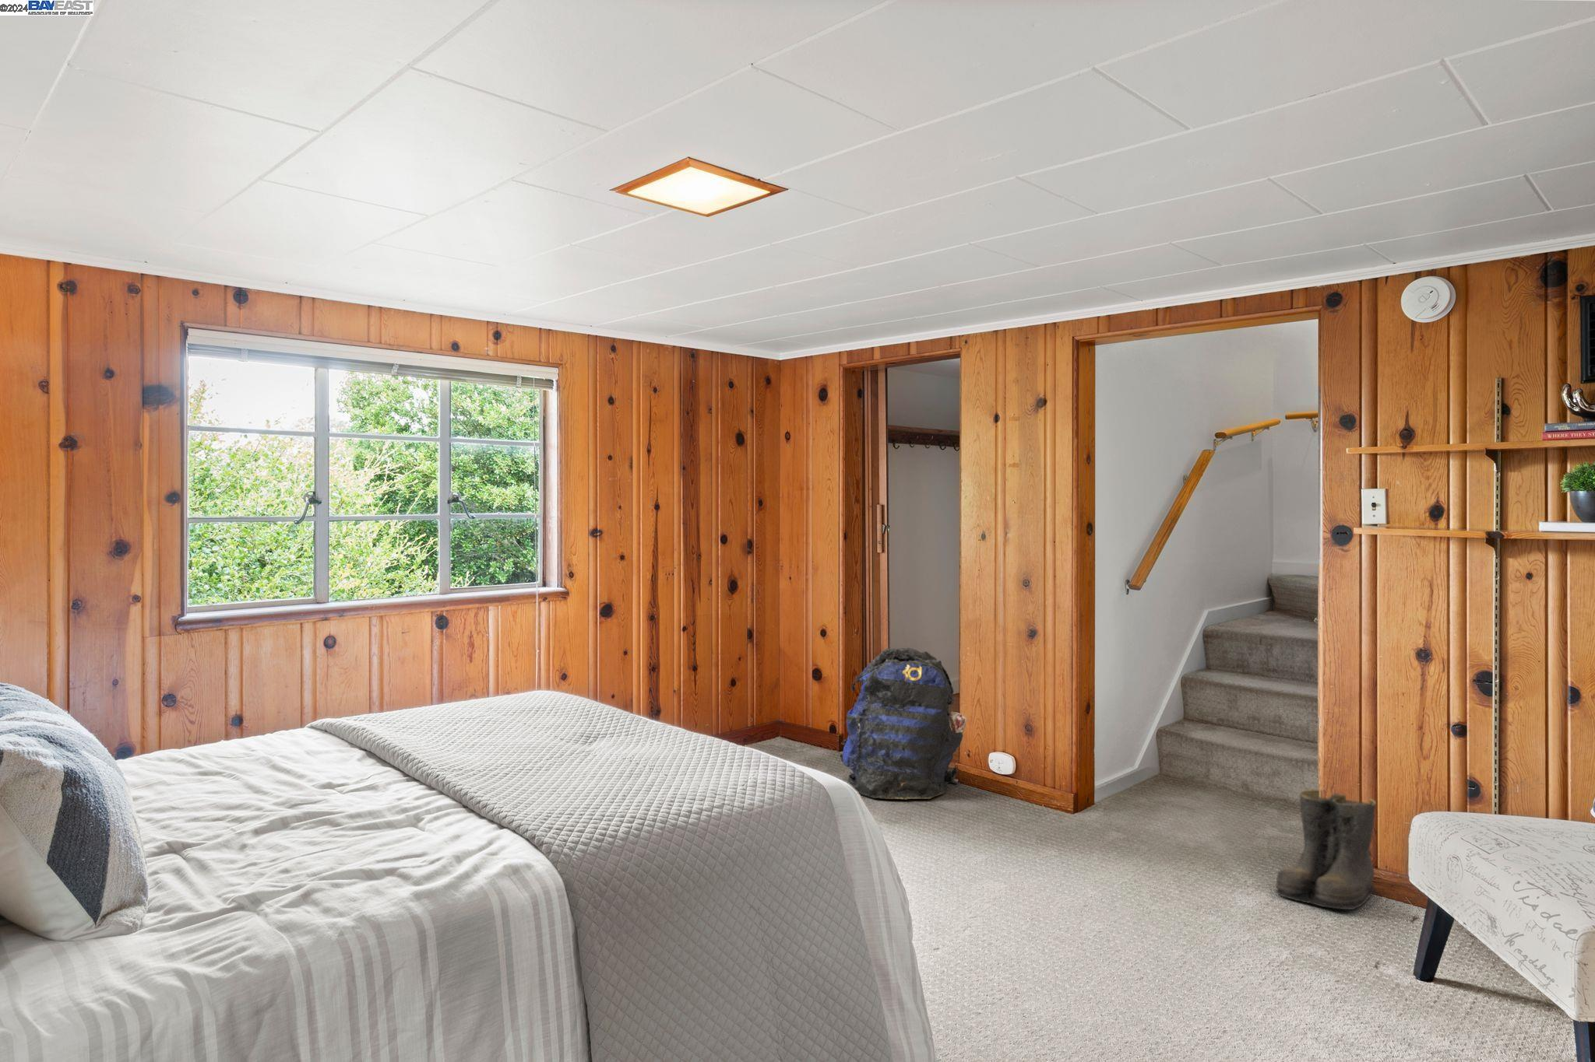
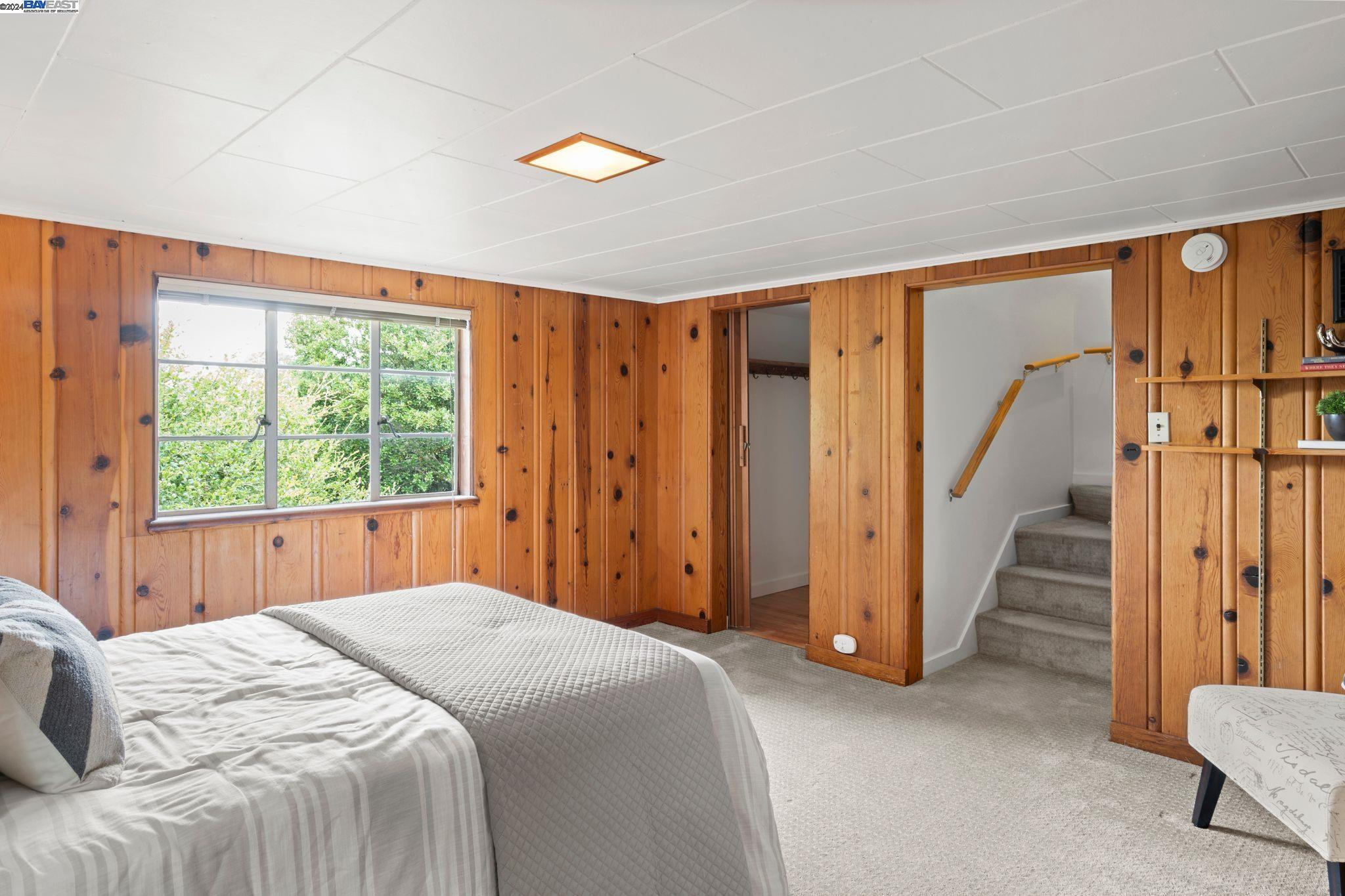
- boots [1274,789,1379,910]
- backpack [838,647,968,800]
